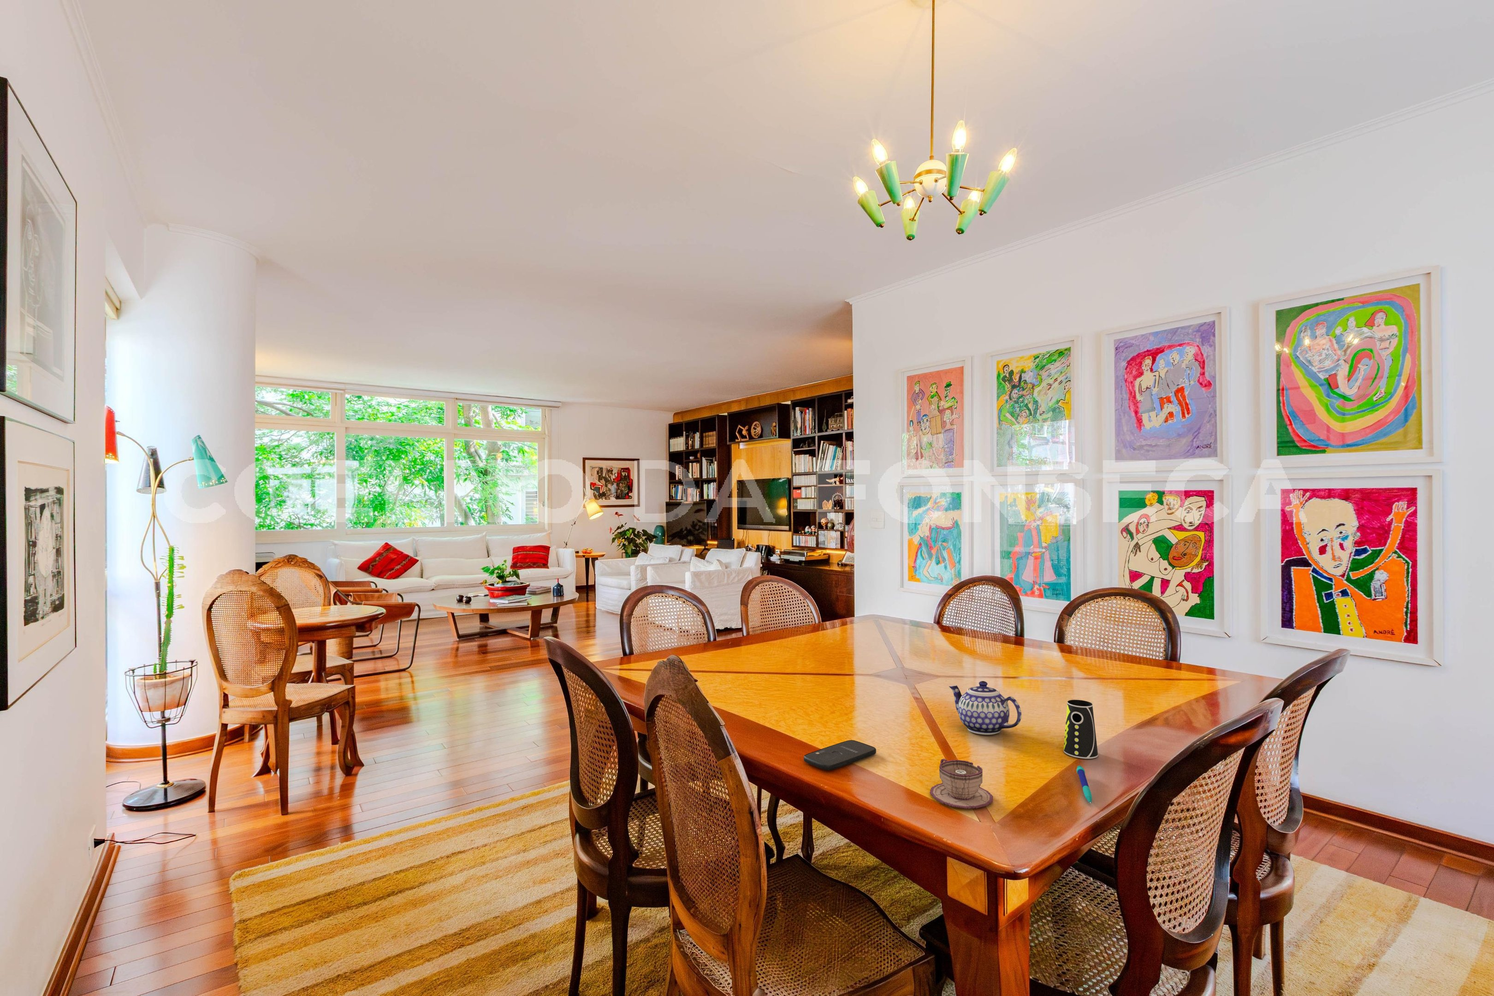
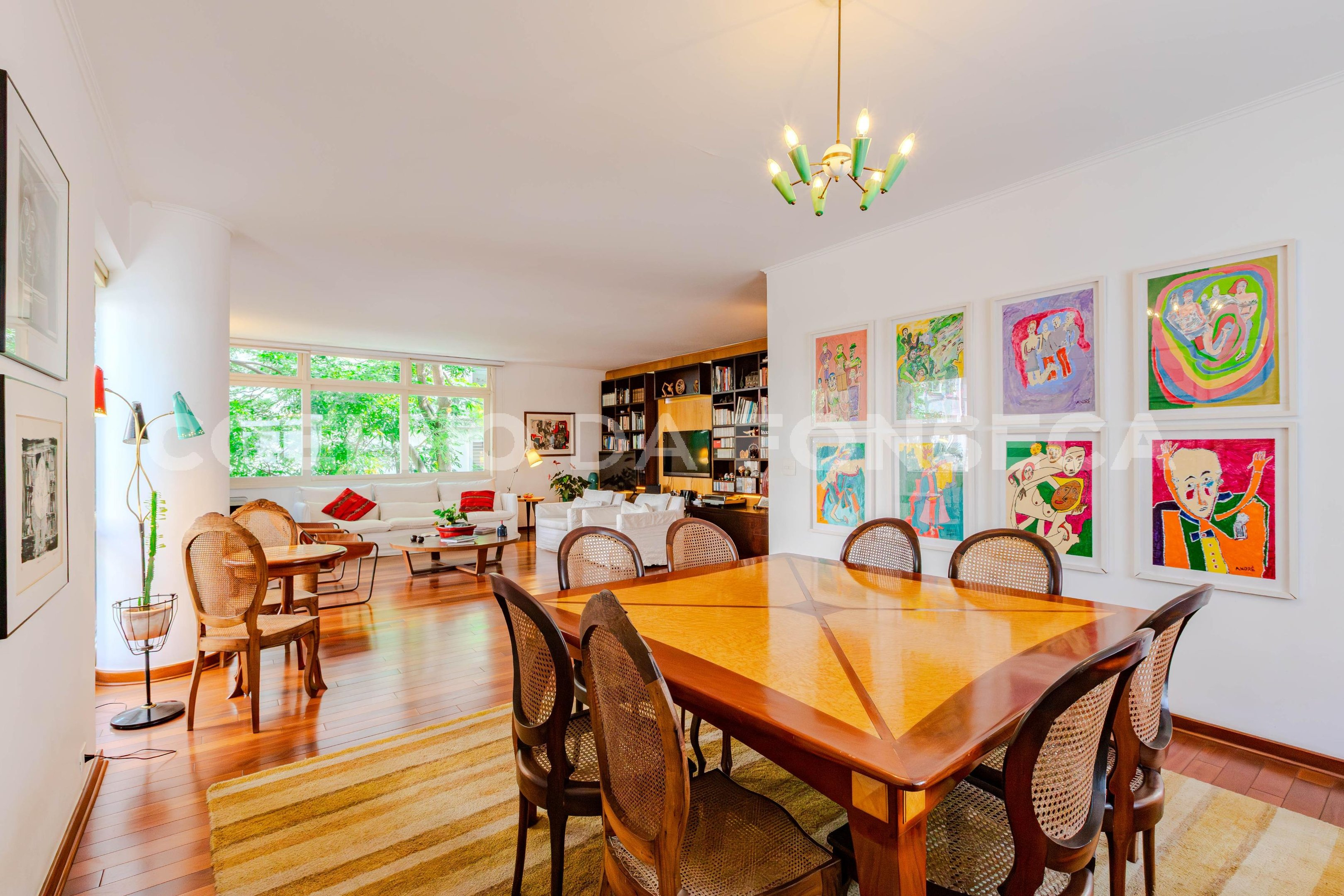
- cup [1063,699,1098,759]
- teapot [948,680,1022,736]
- smartphone [804,739,877,771]
- teacup [929,758,994,809]
- pen [1076,765,1093,804]
